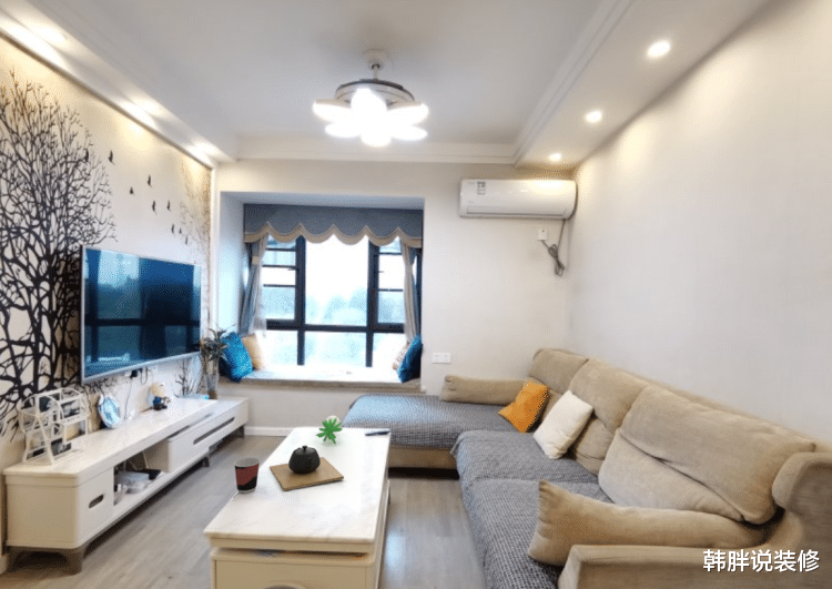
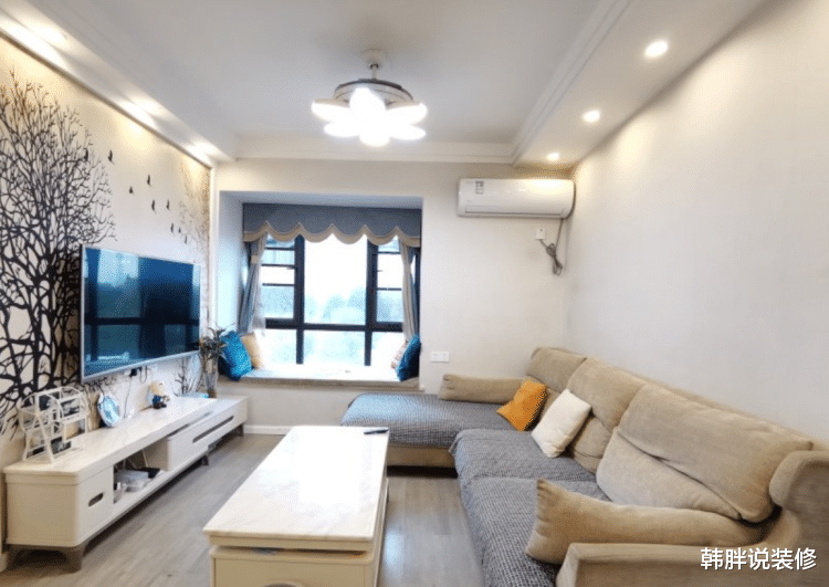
- cup [233,457,261,494]
- teapot [268,444,345,491]
- flower [314,415,344,446]
